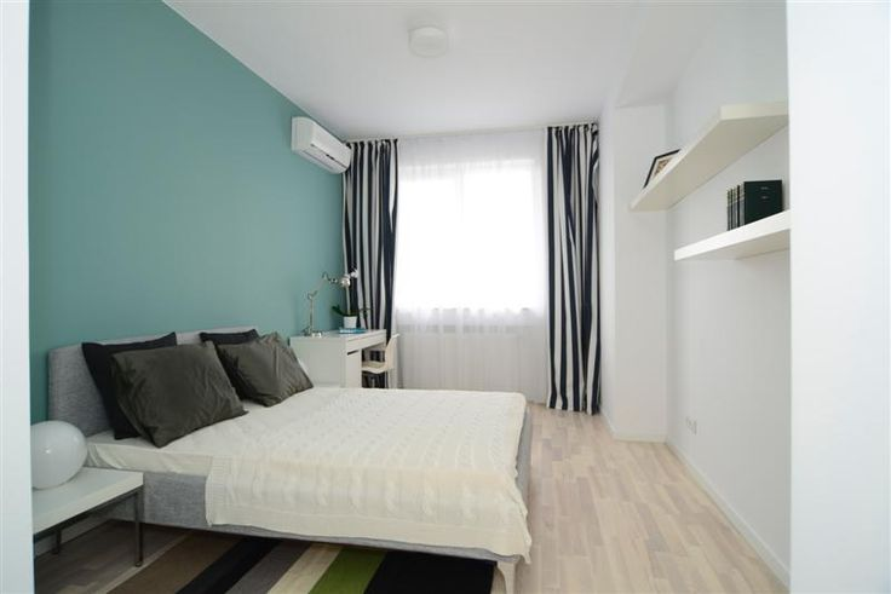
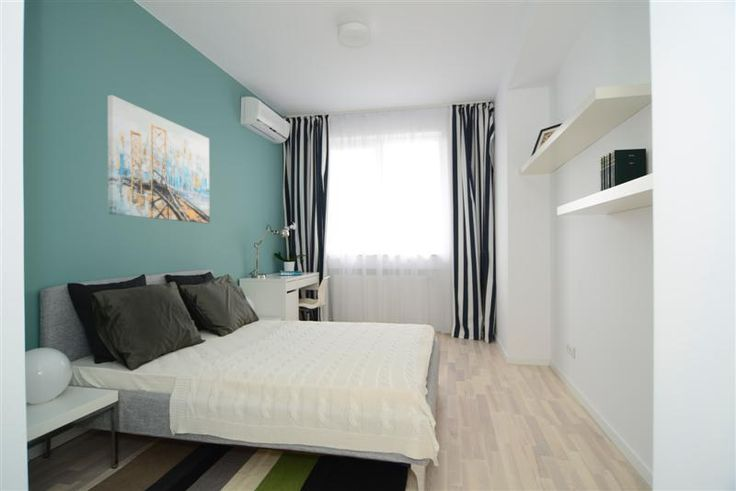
+ wall art [107,94,211,224]
